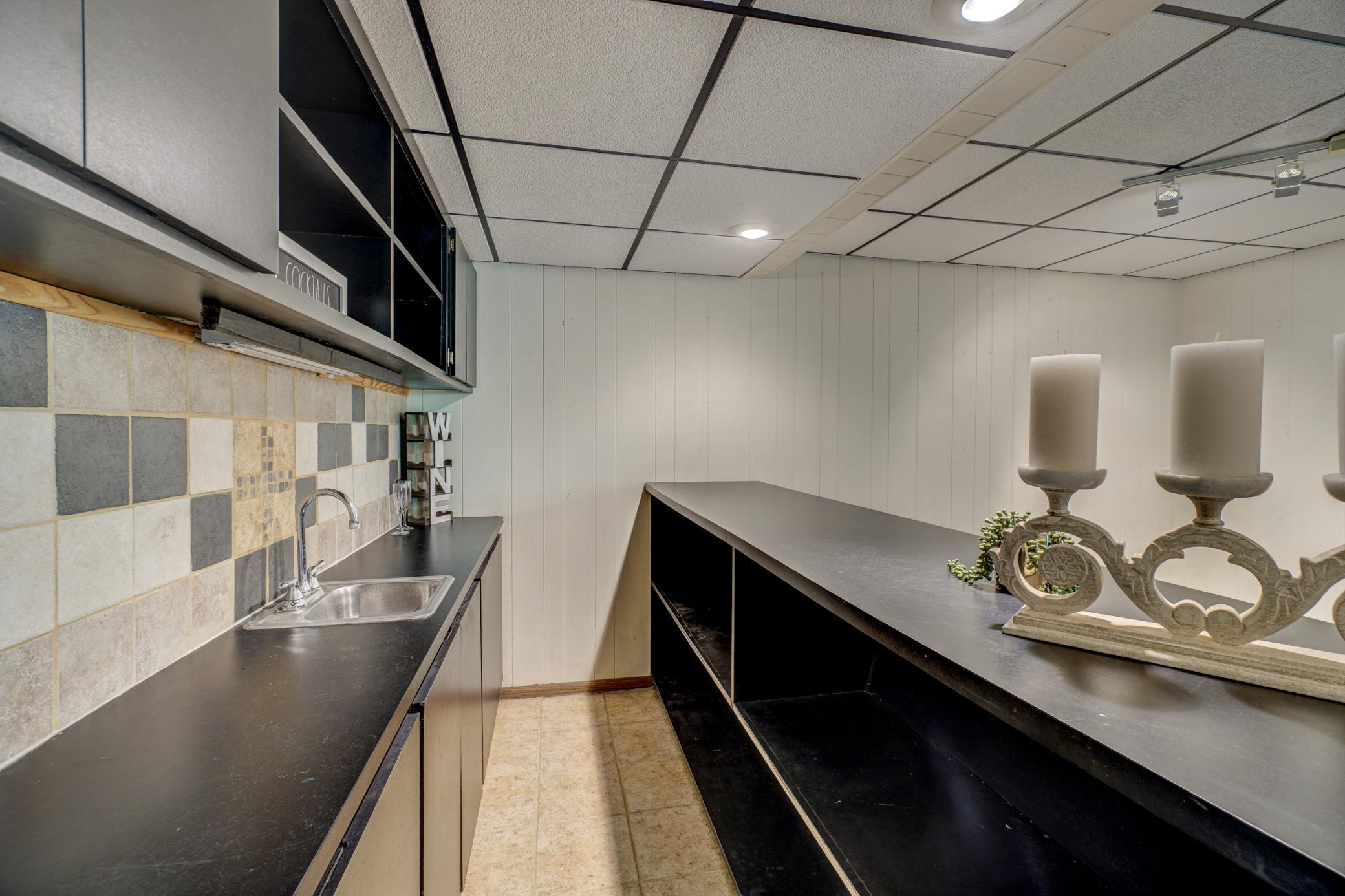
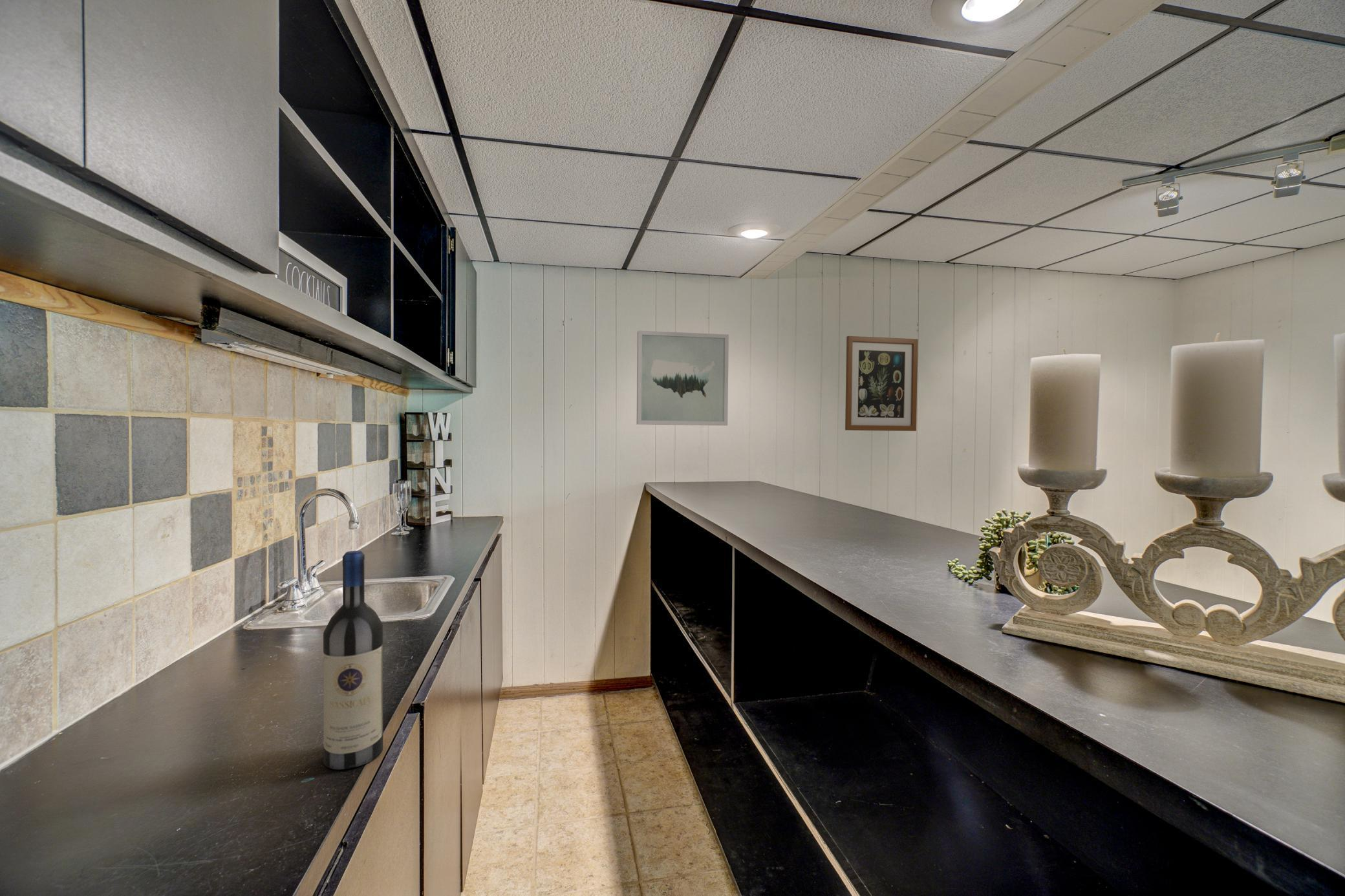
+ wall art [636,330,729,426]
+ wine bottle [323,550,383,770]
+ wall art [845,336,919,432]
